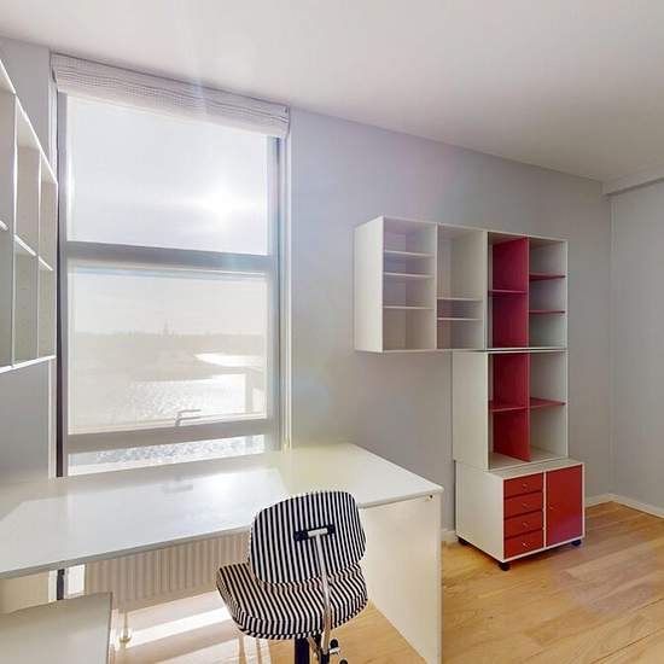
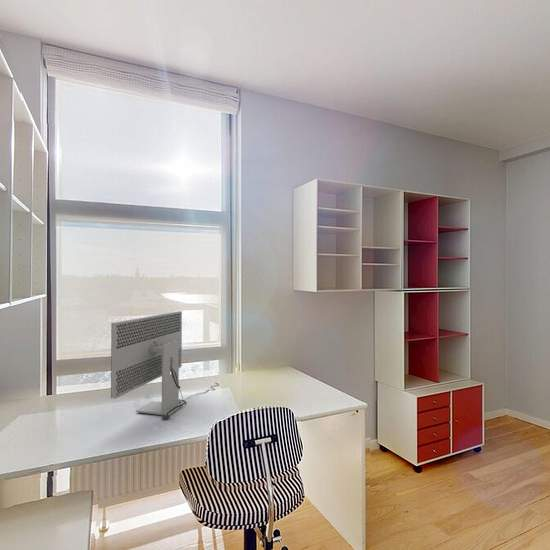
+ computer monitor [110,310,219,421]
